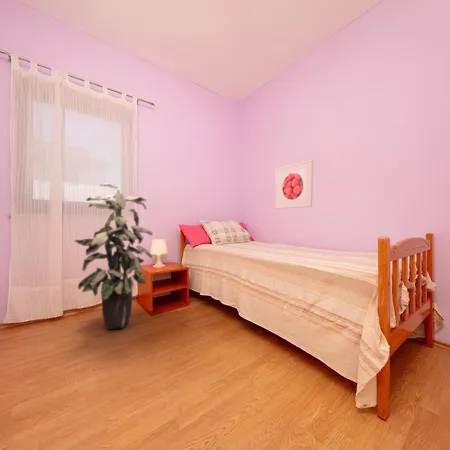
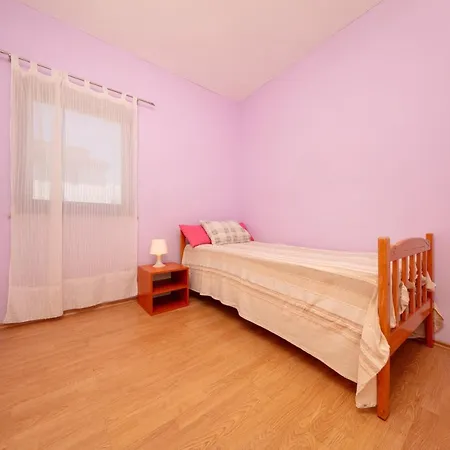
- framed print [274,159,314,210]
- indoor plant [73,182,154,330]
